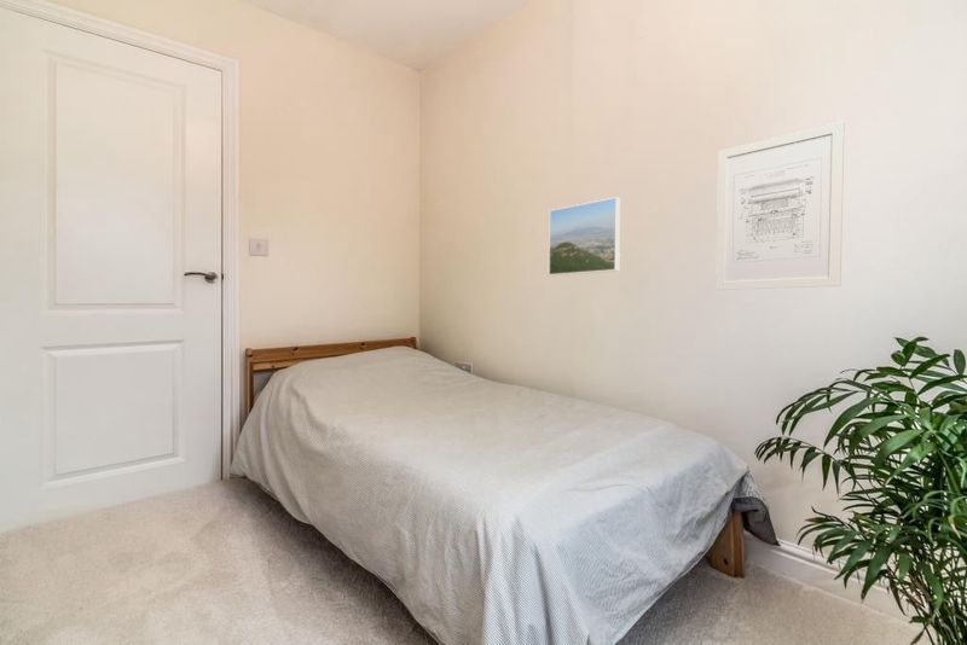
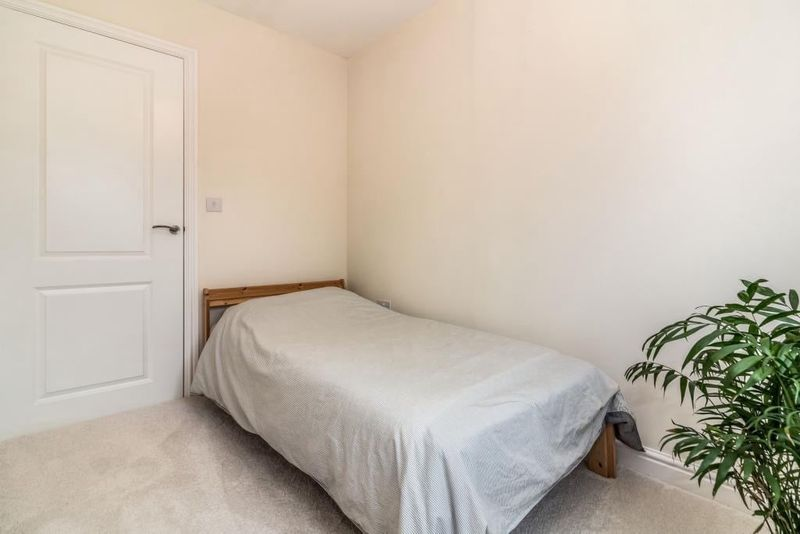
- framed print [548,196,621,277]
- wall art [714,121,846,291]
